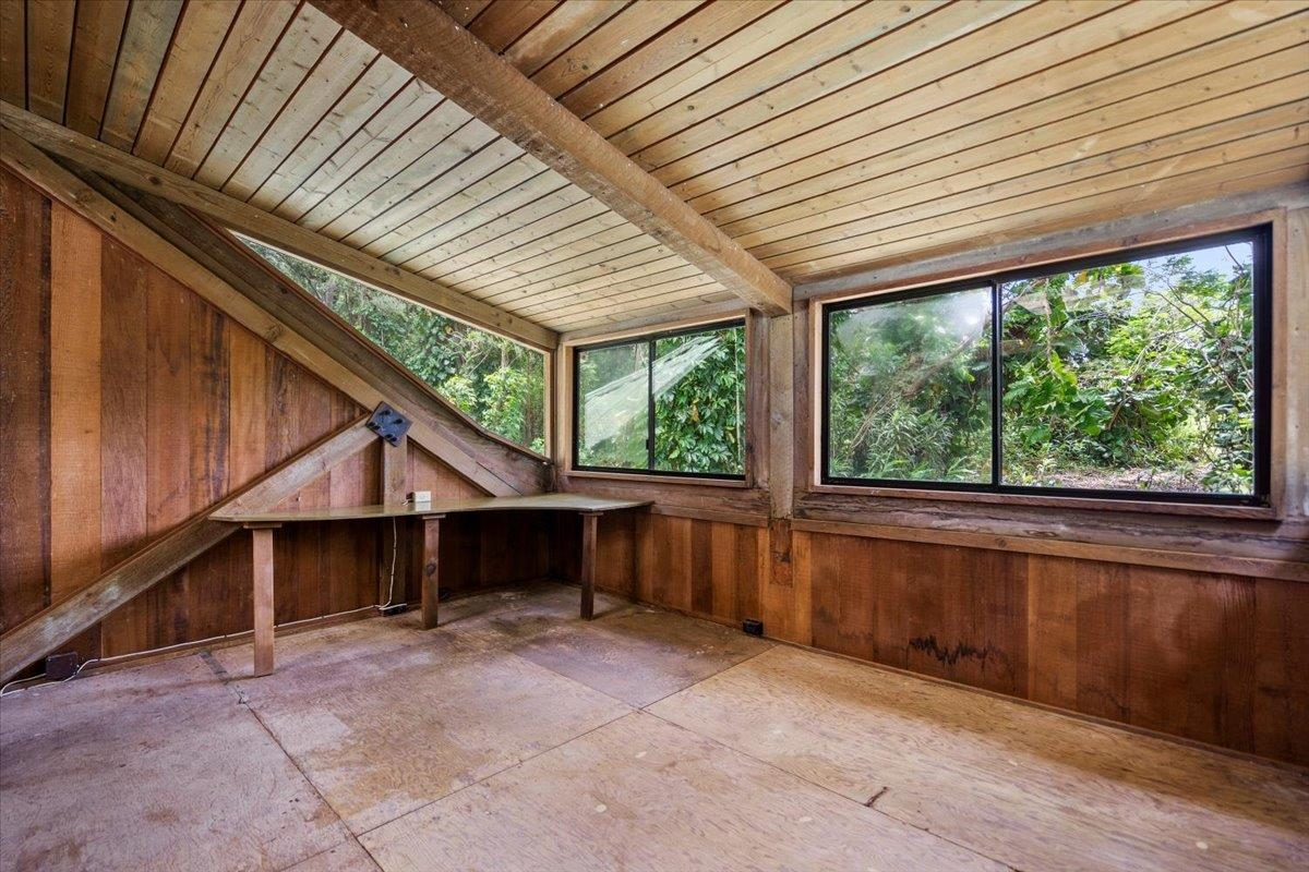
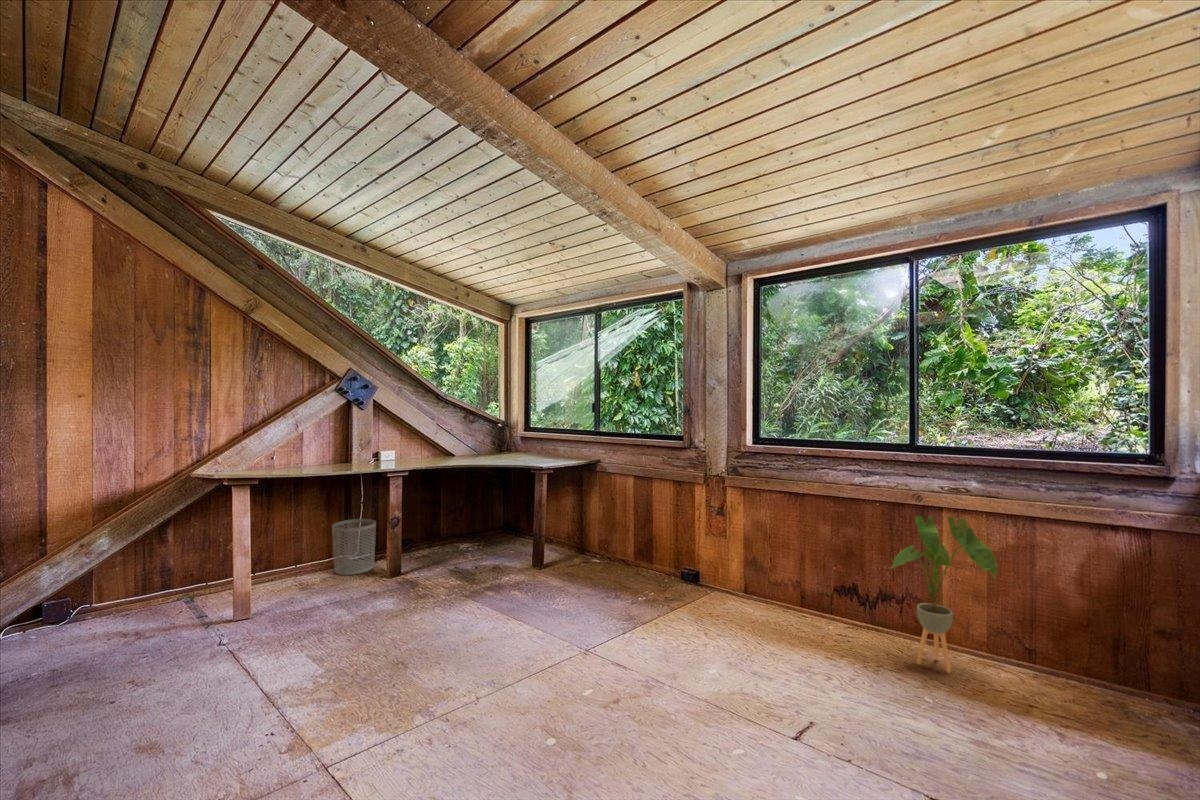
+ house plant [889,515,998,674]
+ waste bin [331,518,377,576]
